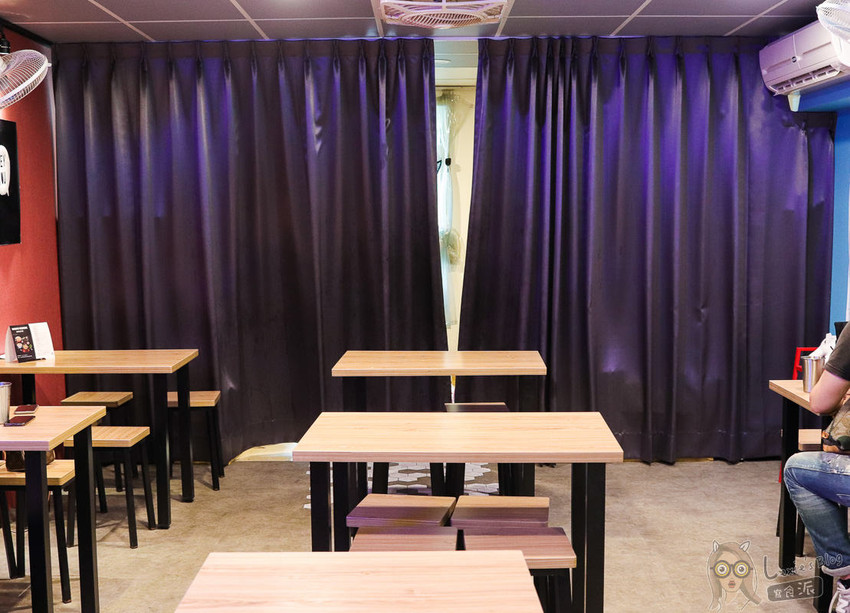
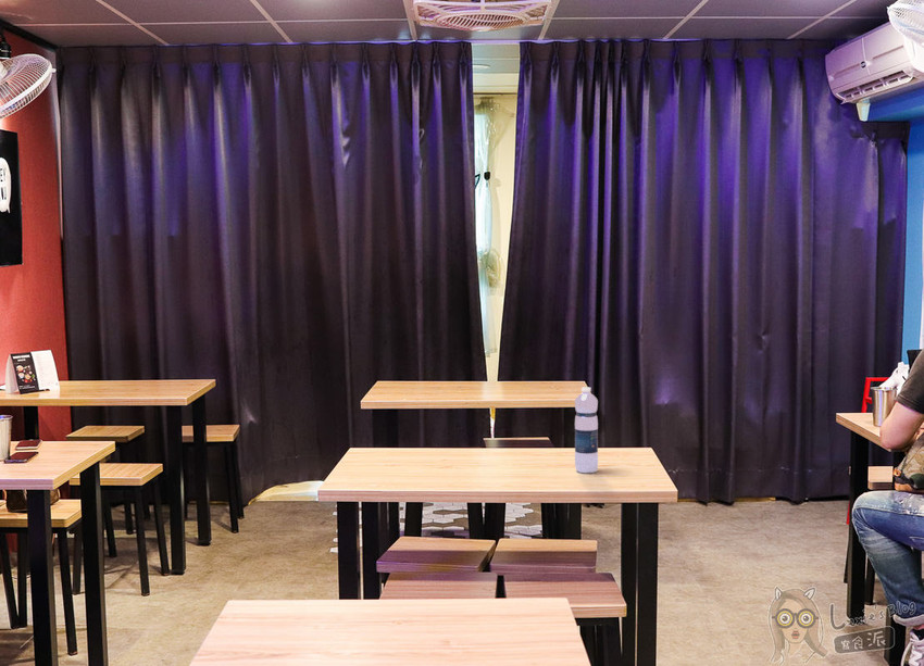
+ water bottle [574,386,599,474]
